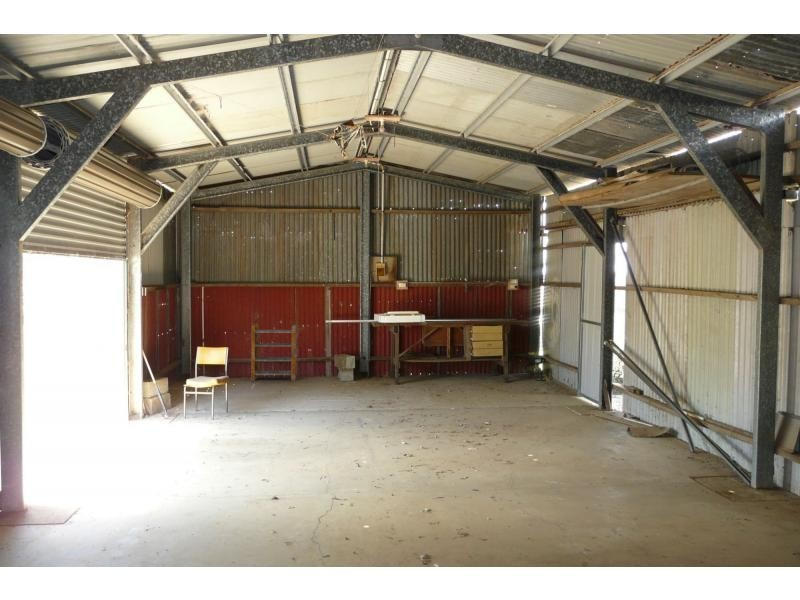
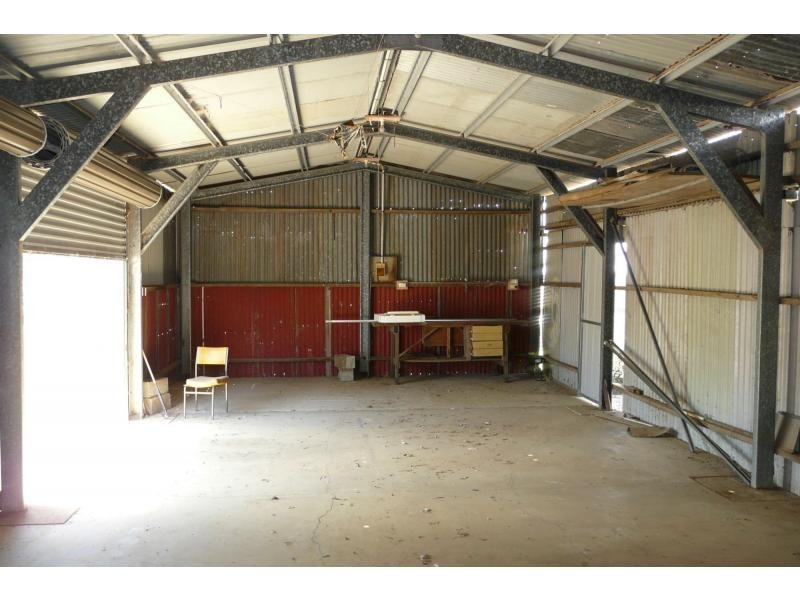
- shelving unit [250,322,298,382]
